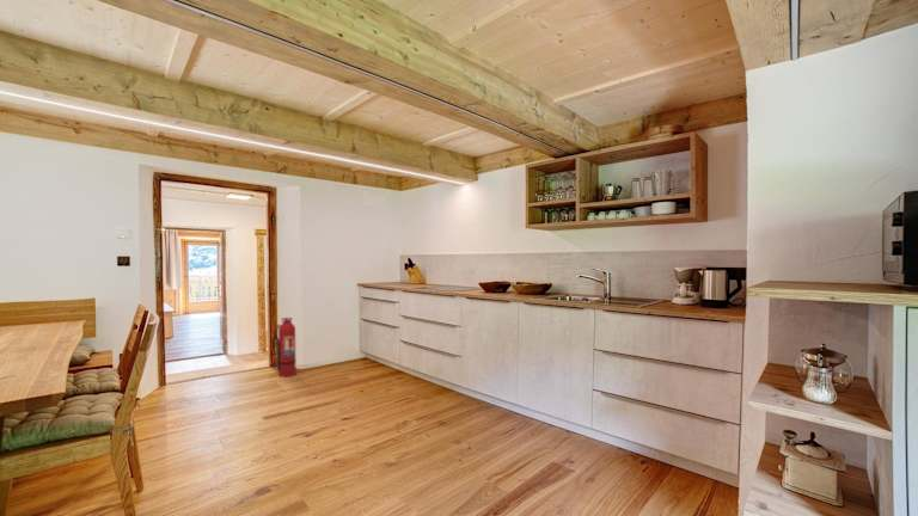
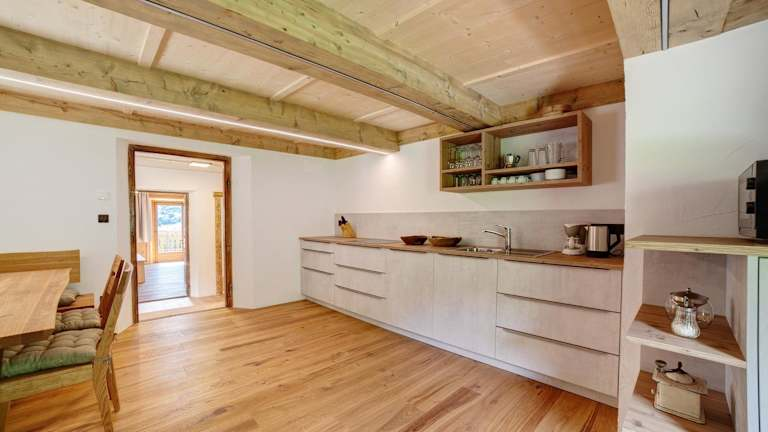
- fire extinguisher [273,317,298,377]
